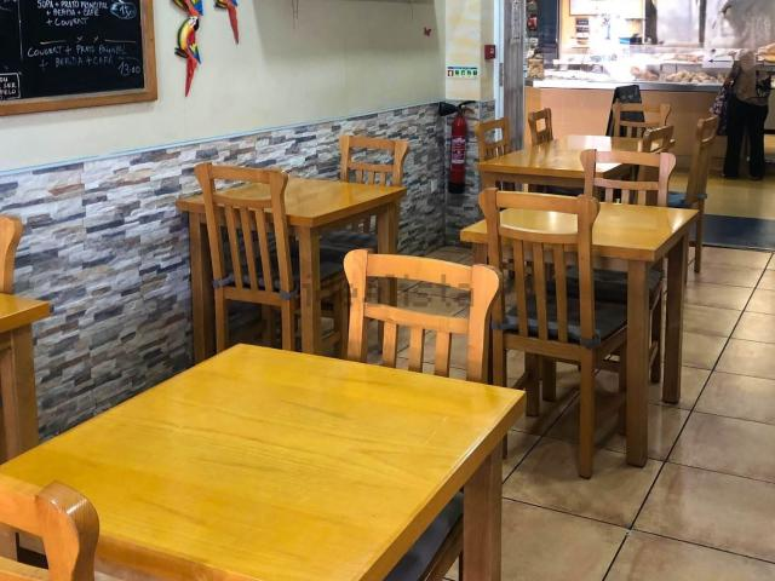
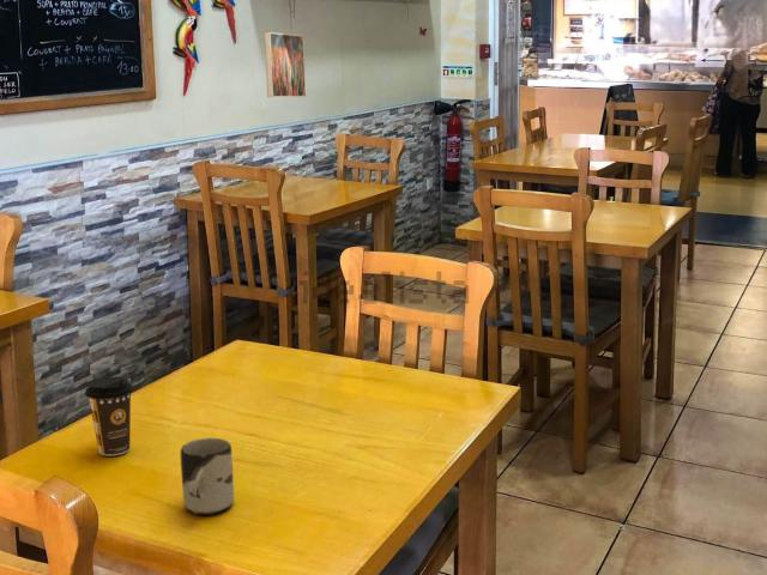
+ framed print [264,31,307,98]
+ coffee cup [84,375,134,456]
+ cup [180,437,235,516]
